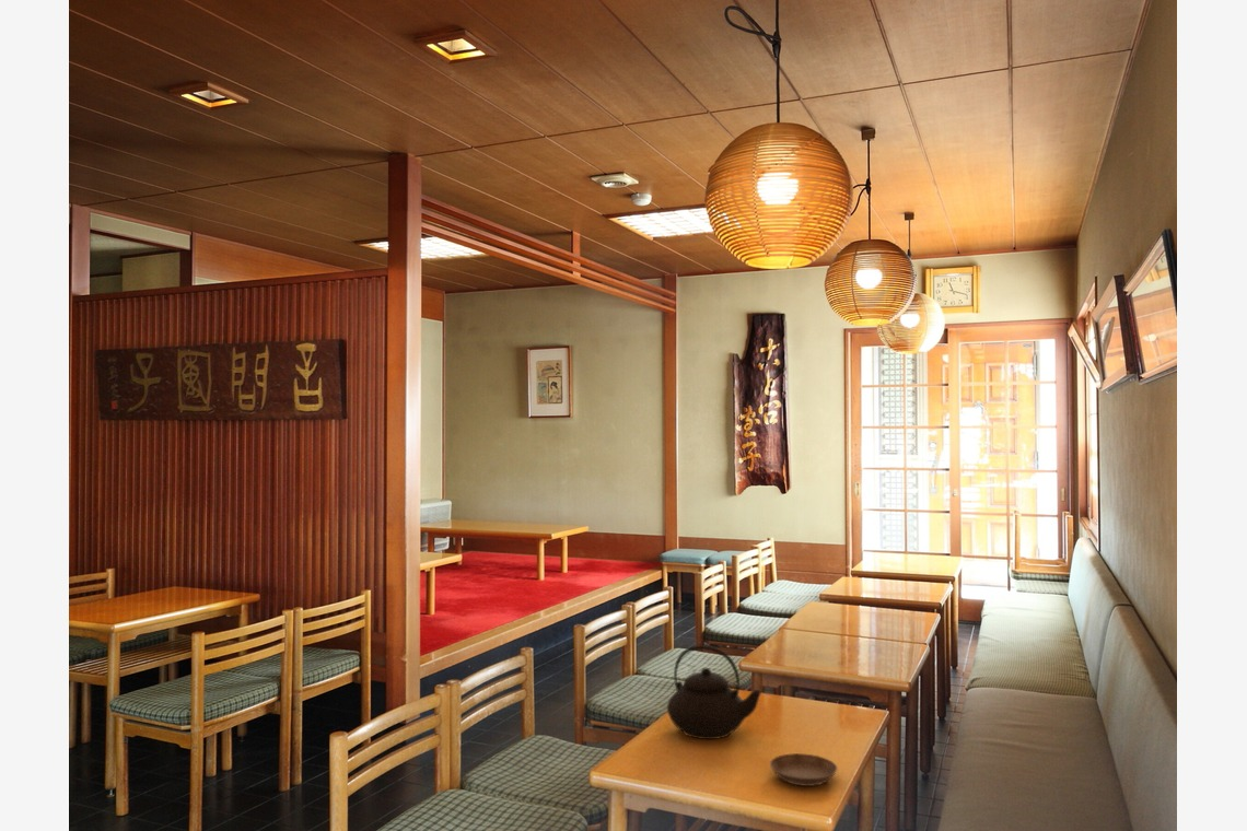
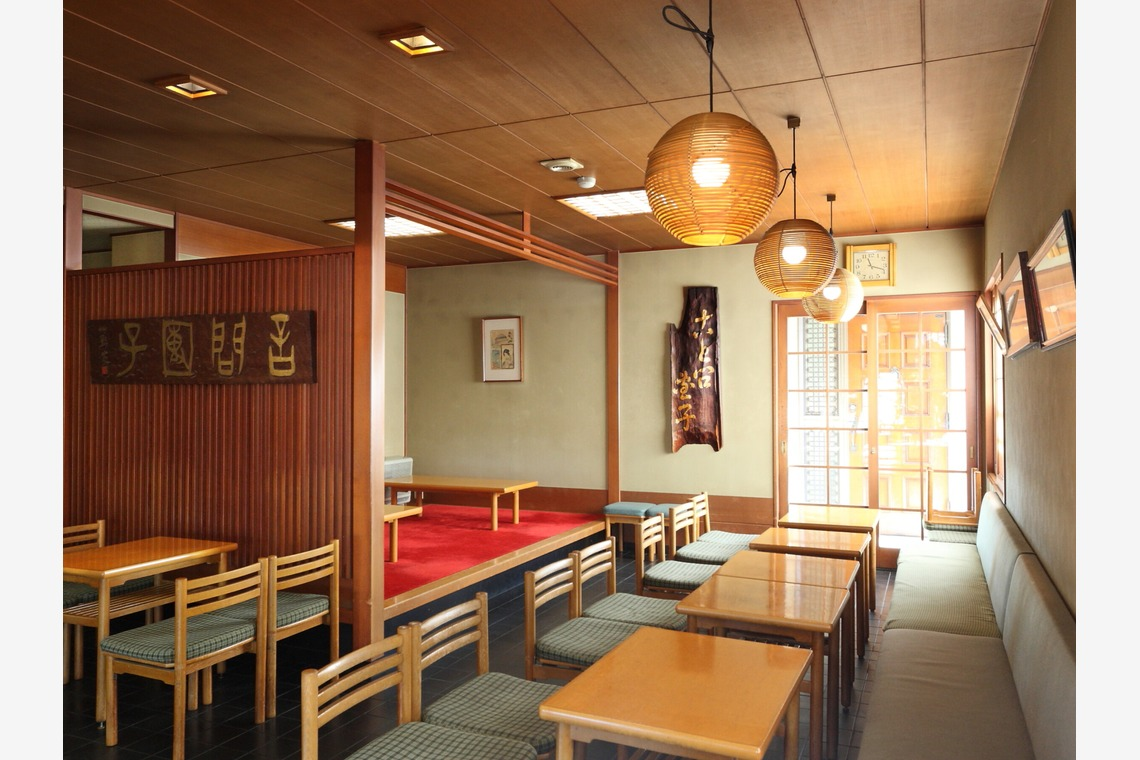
- saucer [769,752,838,787]
- teapot [666,644,762,740]
